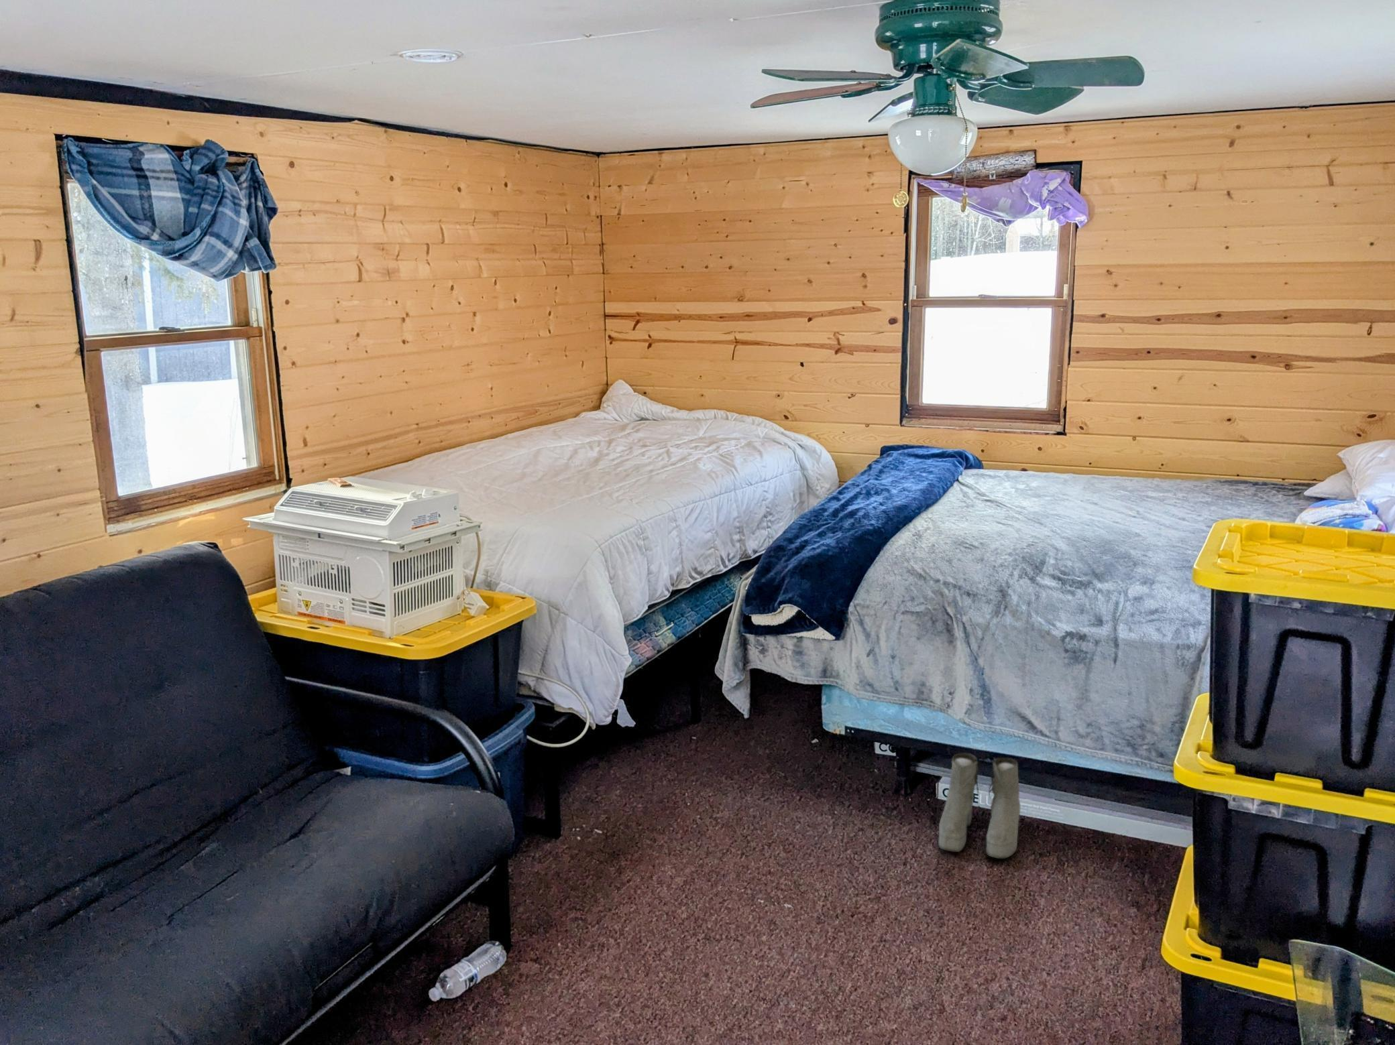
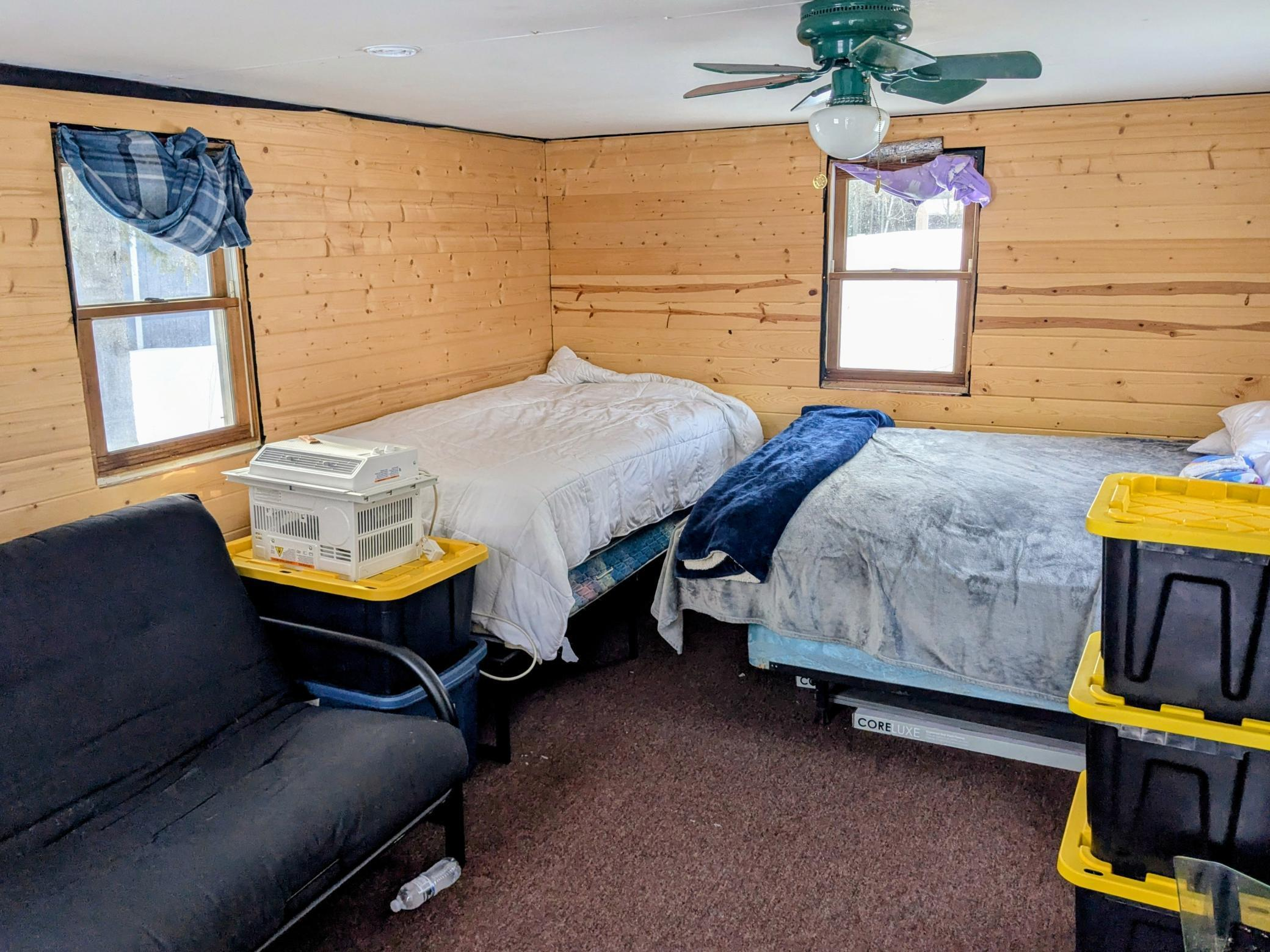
- boots [938,753,1020,859]
